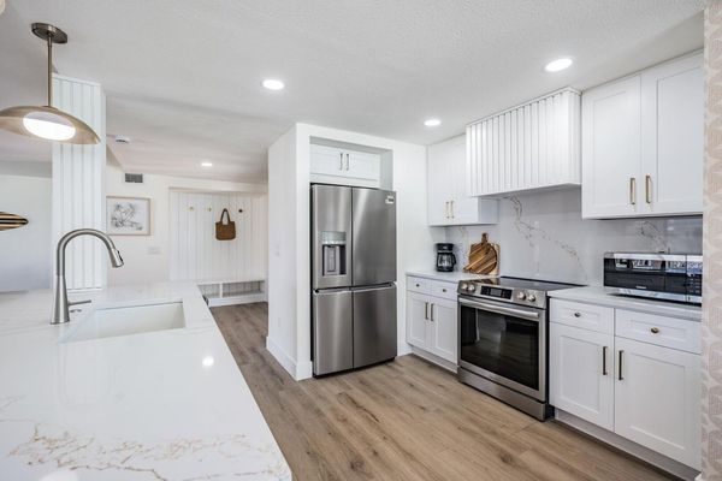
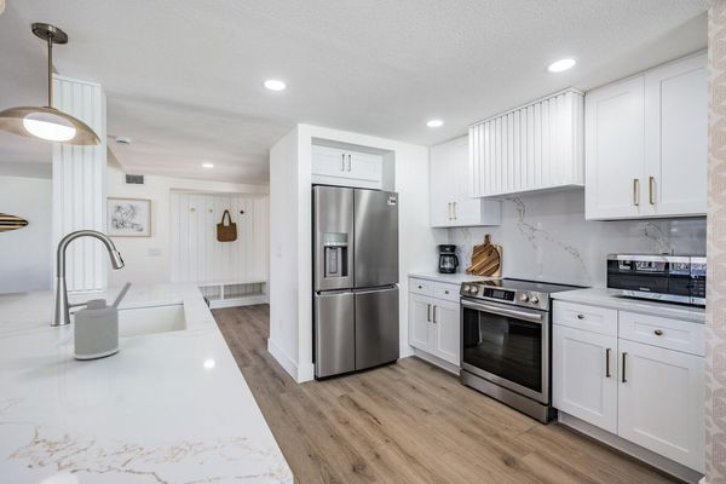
+ soap dispenser [73,281,133,361]
